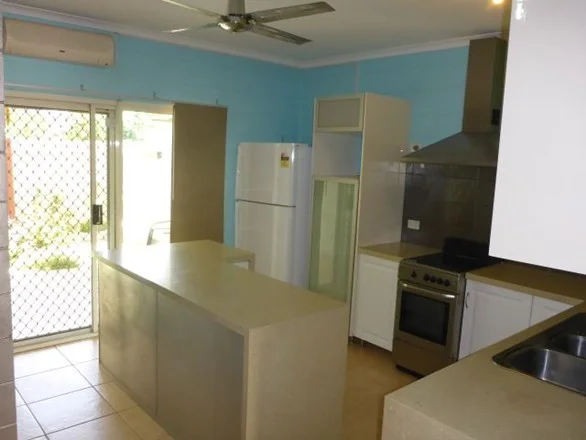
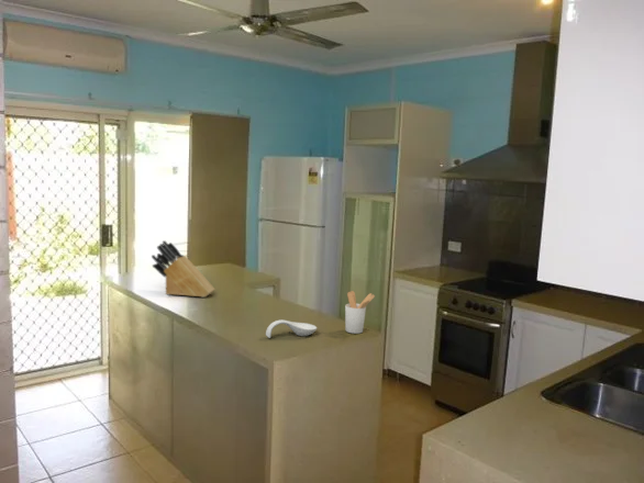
+ utensil holder [344,290,376,335]
+ knife block [151,239,216,299]
+ spoon rest [265,318,318,339]
